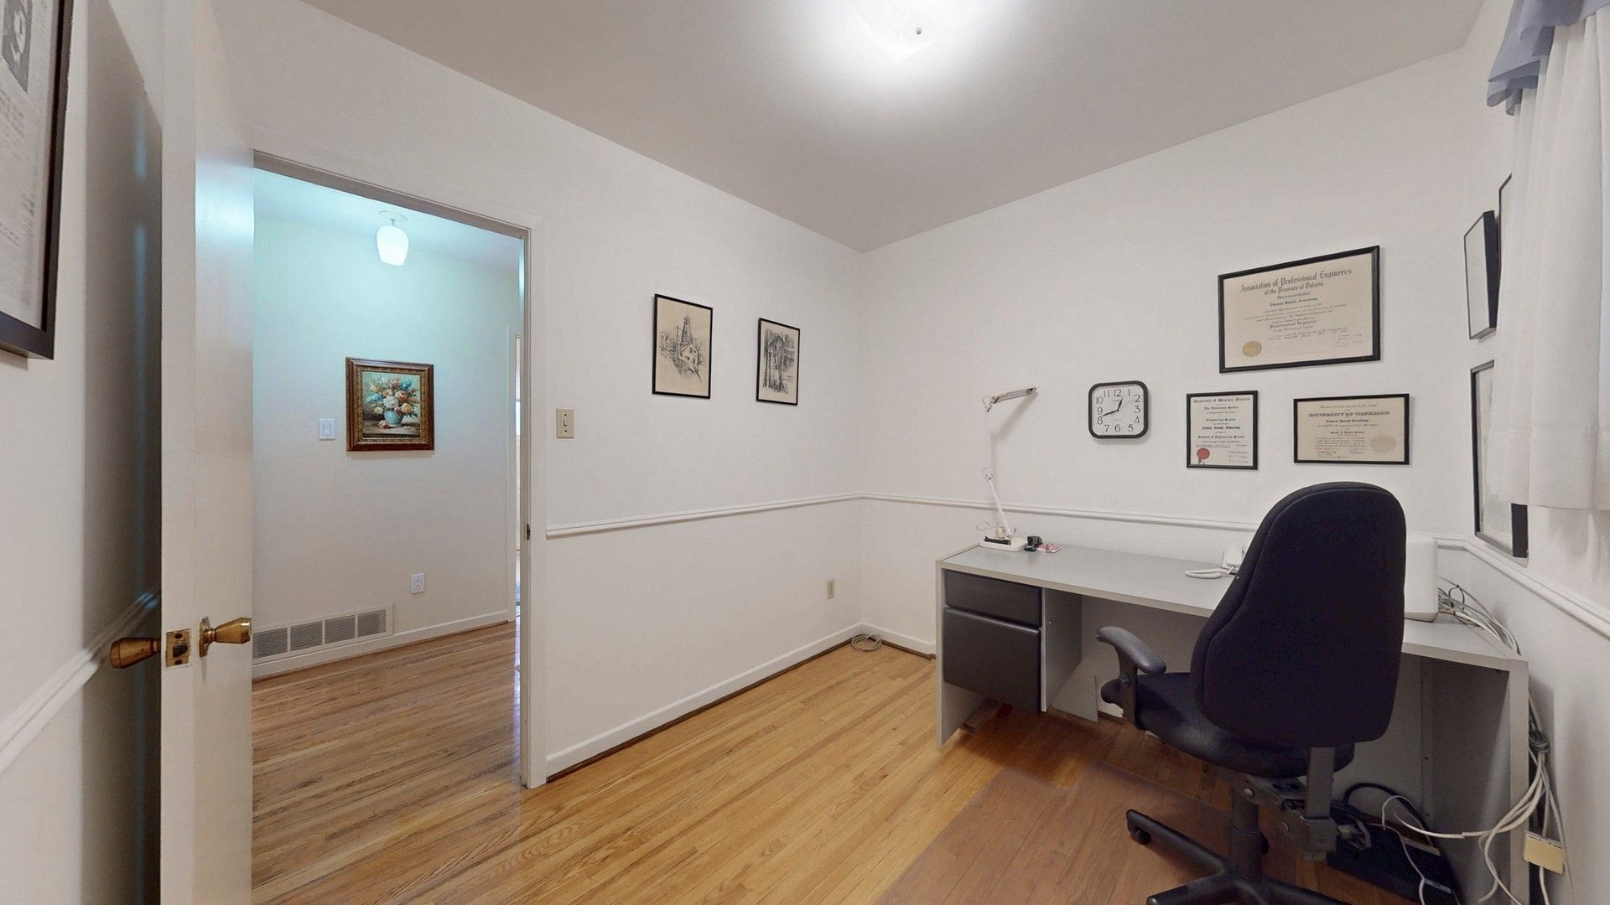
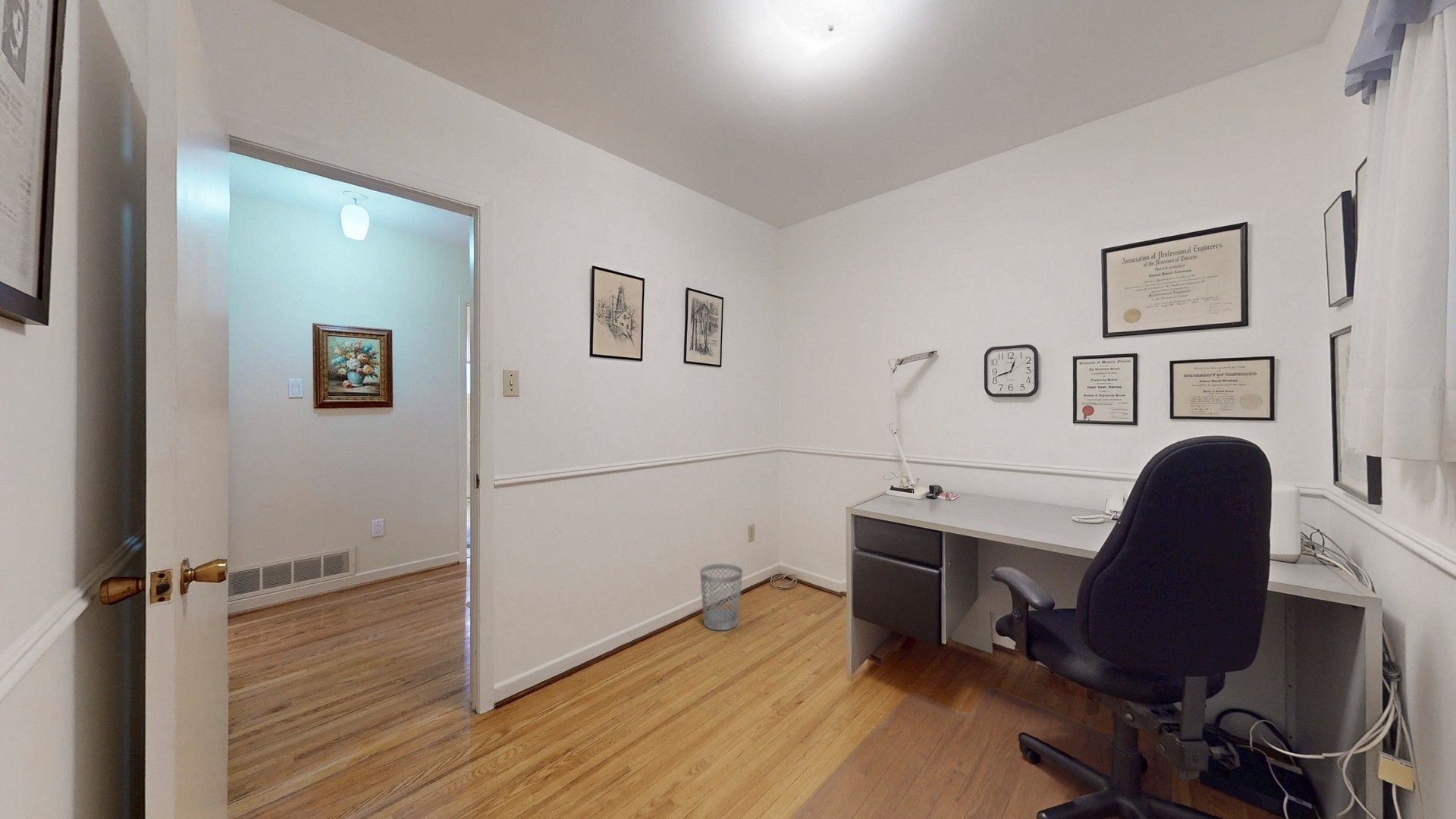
+ wastebasket [699,563,743,631]
